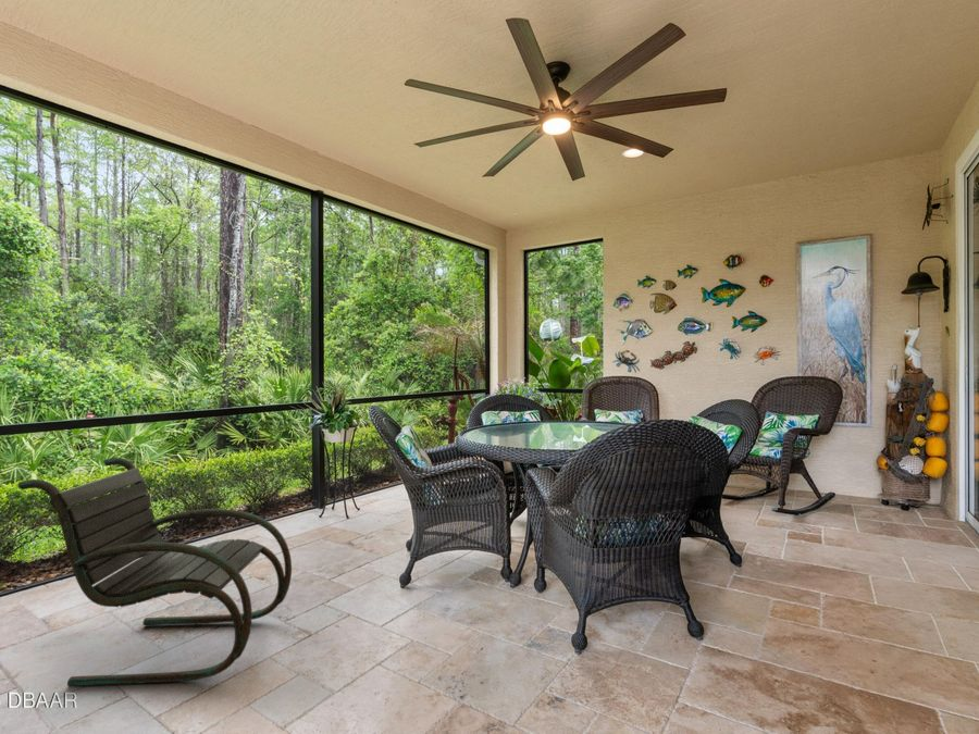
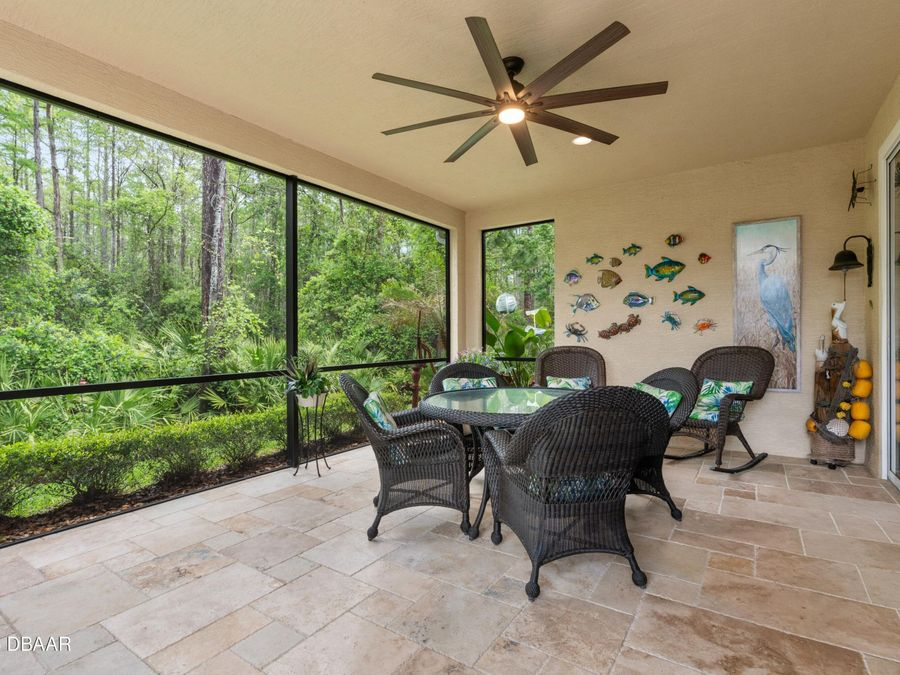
- lounge chair [16,457,293,687]
